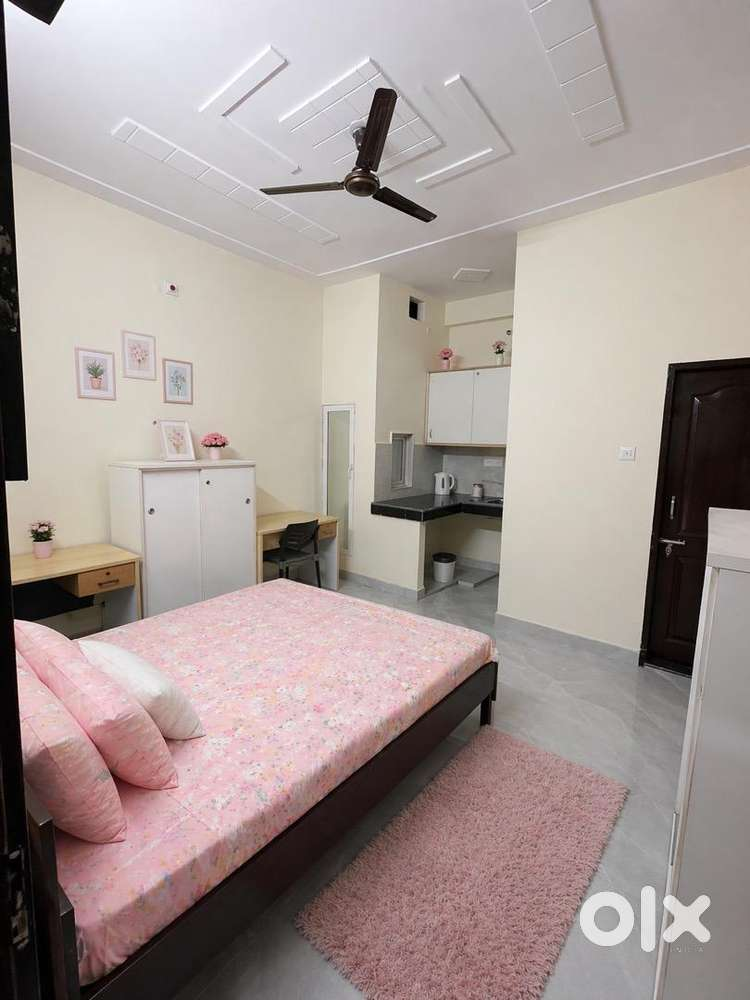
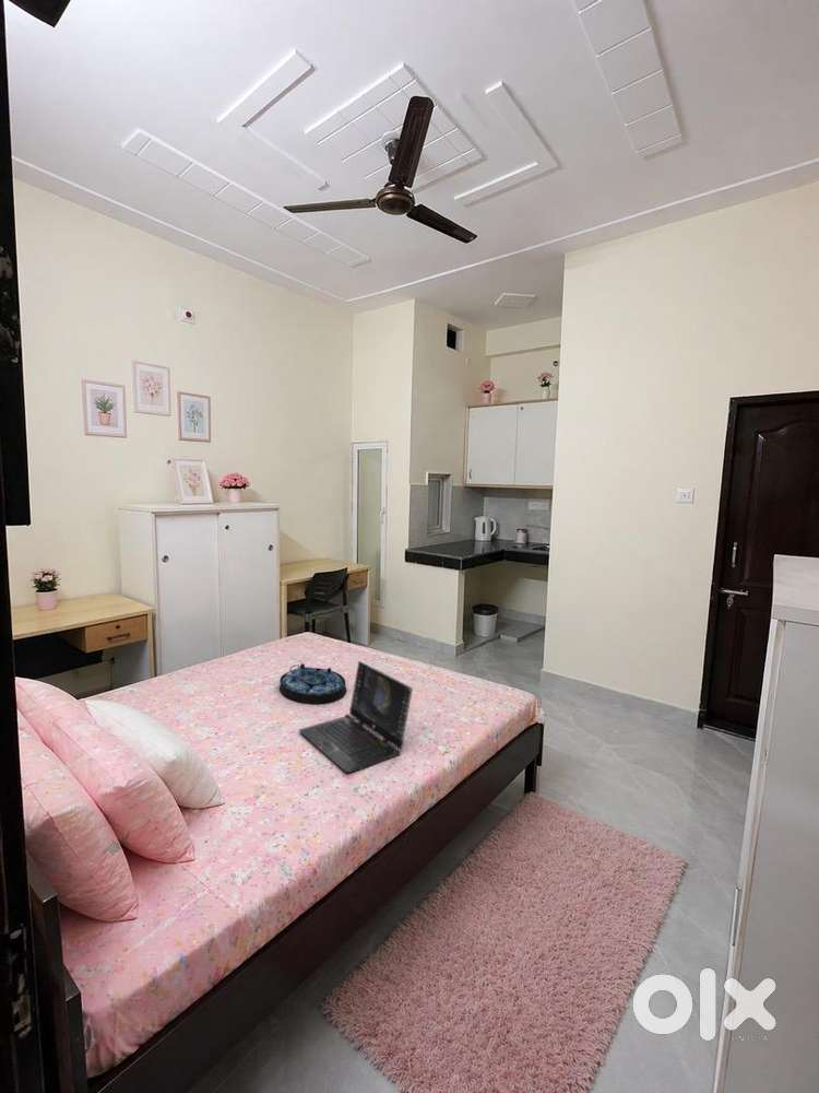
+ serving tray [278,662,347,705]
+ laptop computer [298,659,414,774]
